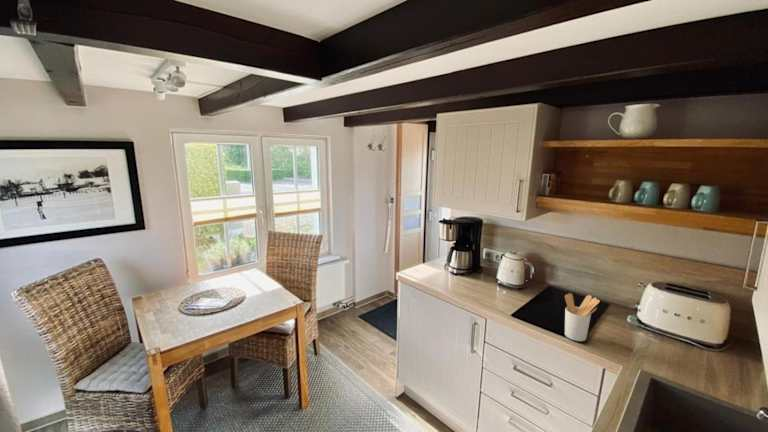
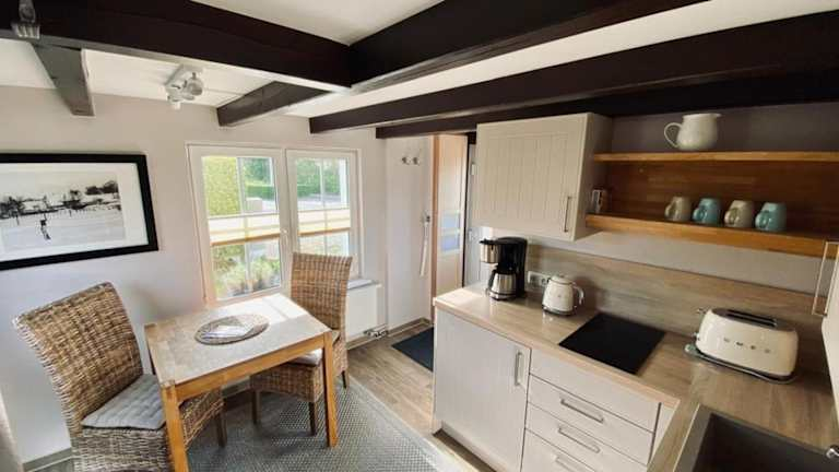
- utensil holder [564,292,601,342]
